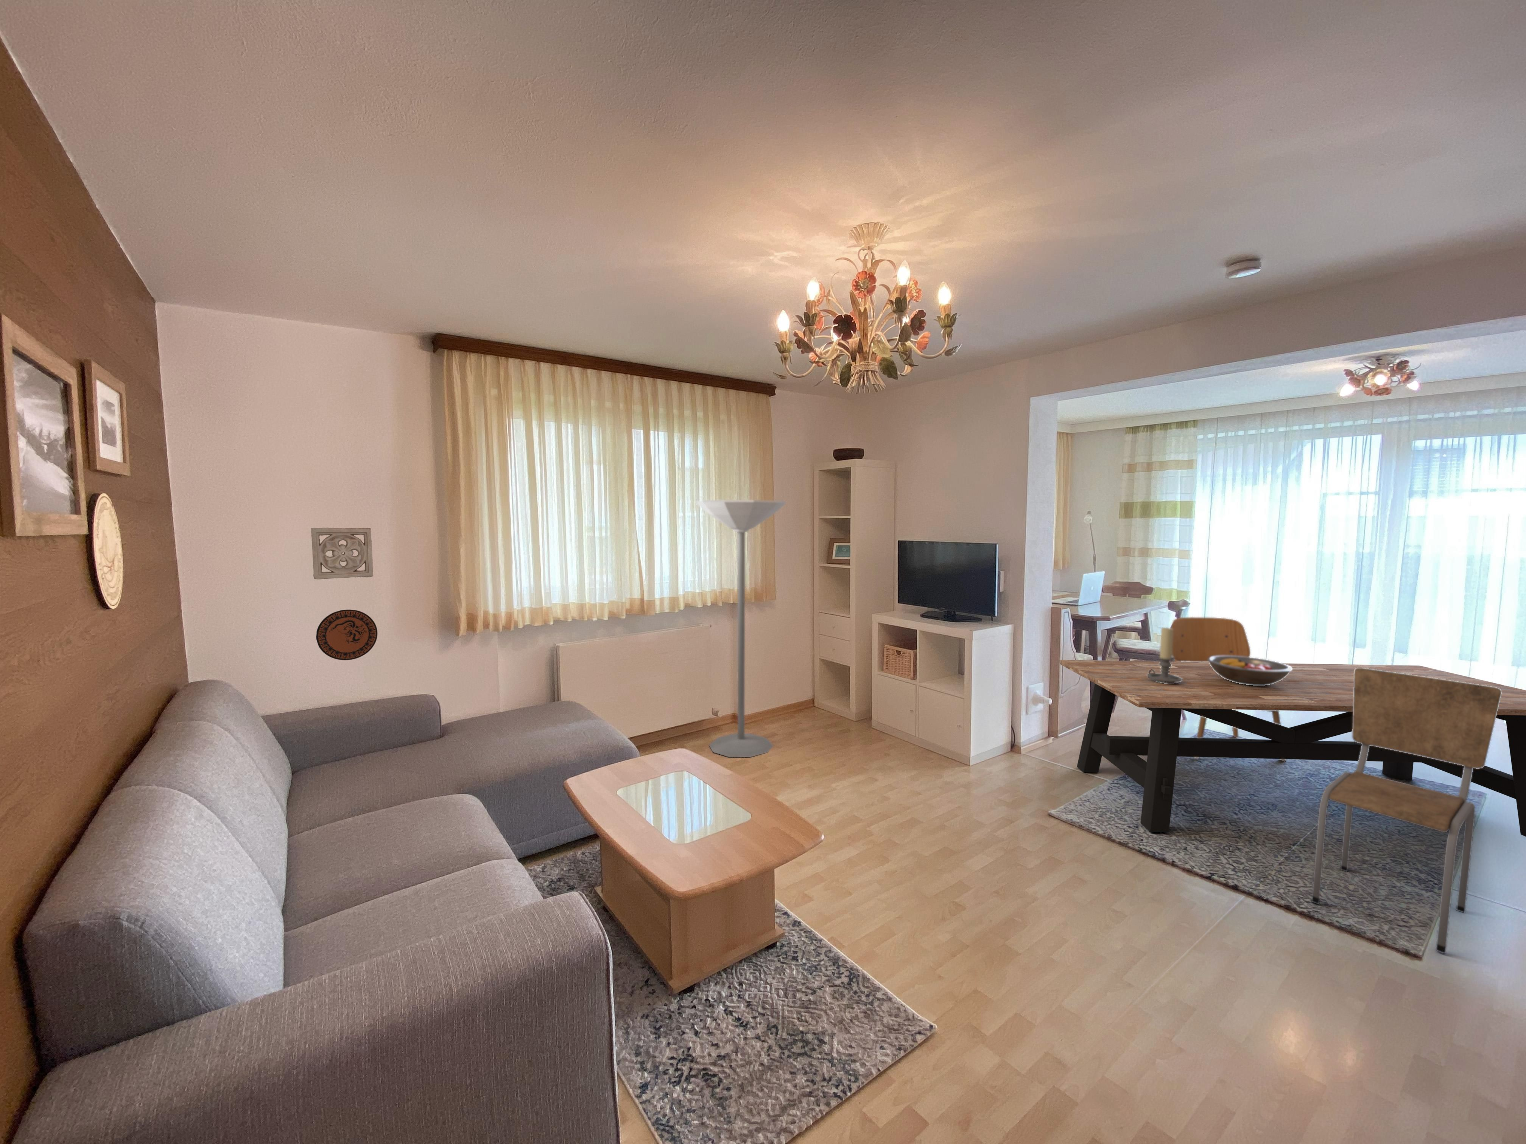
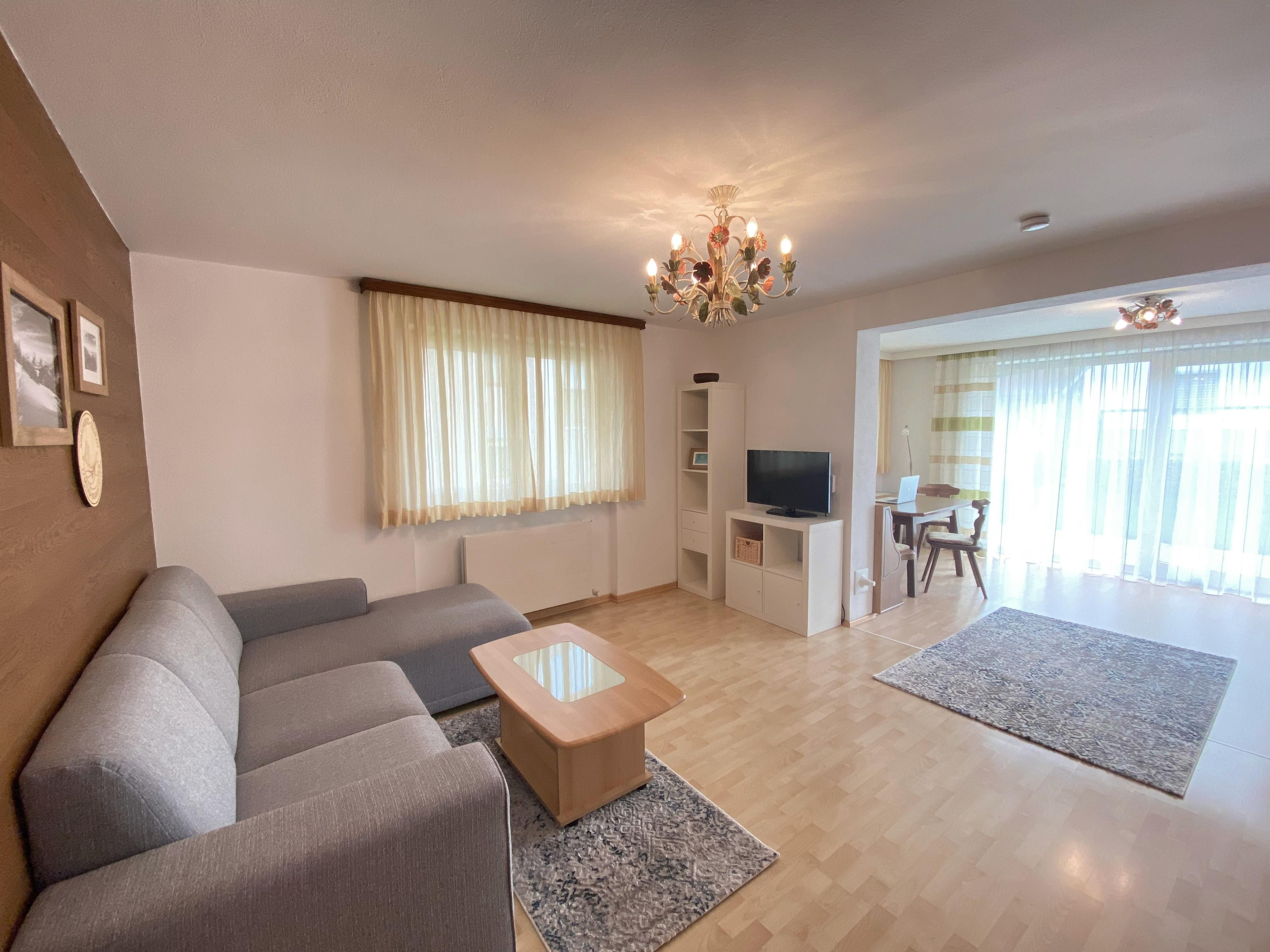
- dining chair [1311,668,1502,954]
- floor lamp [697,500,787,758]
- dining chair [1172,616,1287,762]
- fruit bowl [1208,656,1292,685]
- dining table [1060,660,1526,836]
- wall ornament [311,528,374,580]
- decorative plate [316,609,378,661]
- candle holder [1148,627,1182,684]
